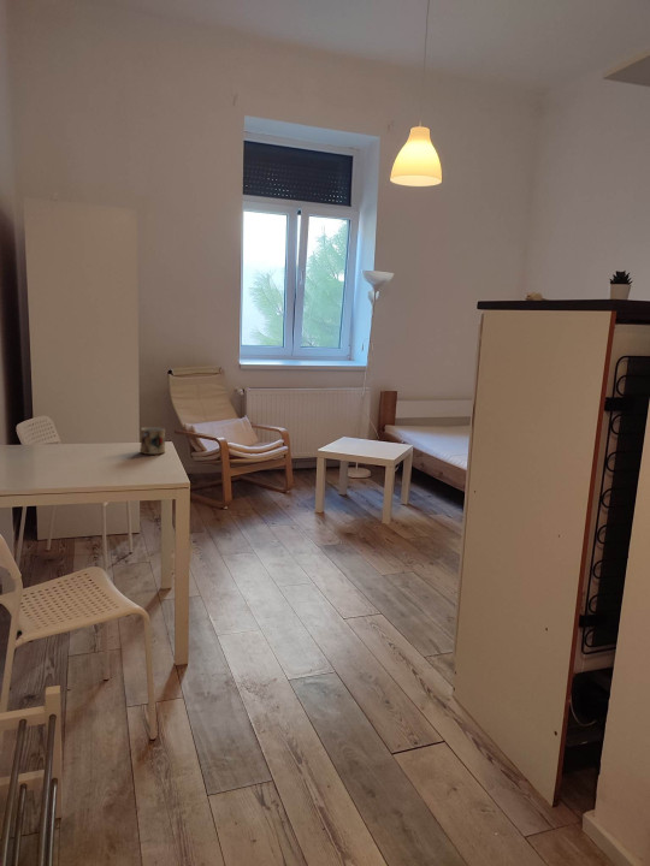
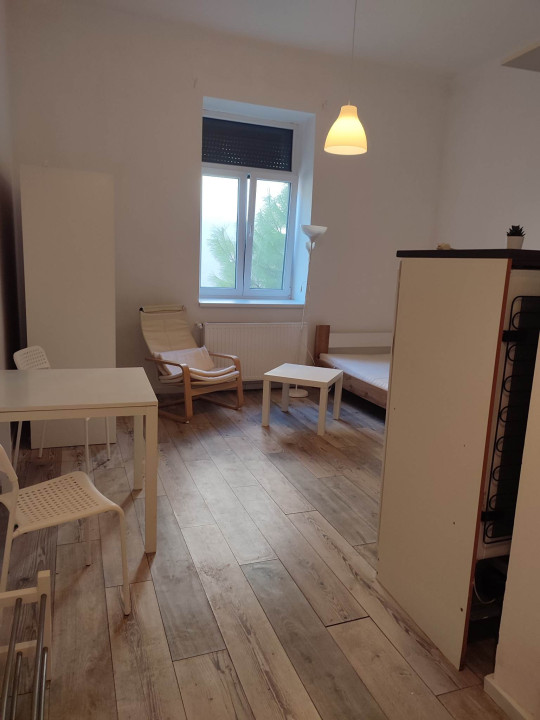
- mug [138,426,166,456]
